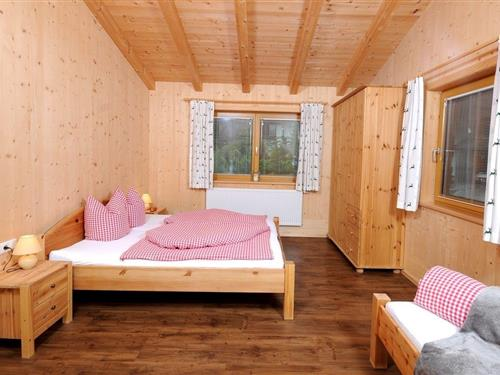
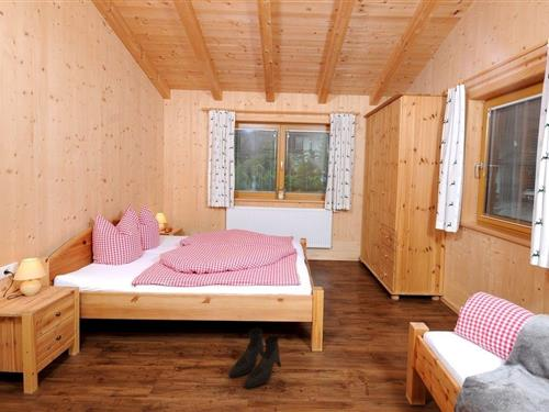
+ boots [227,327,282,389]
